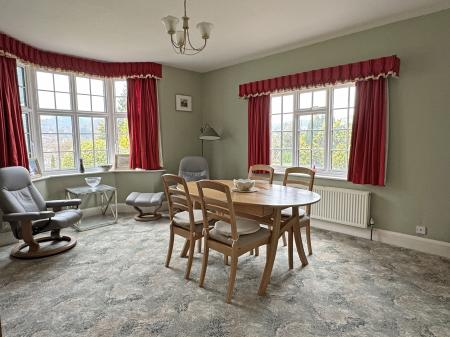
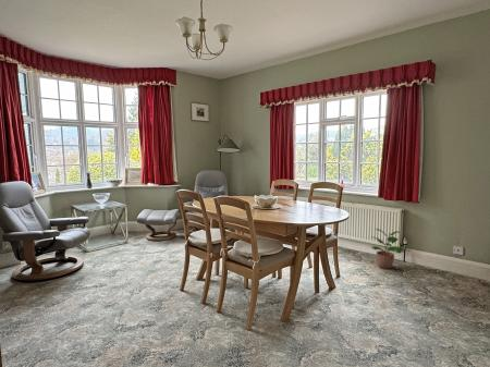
+ potted plant [370,228,405,270]
